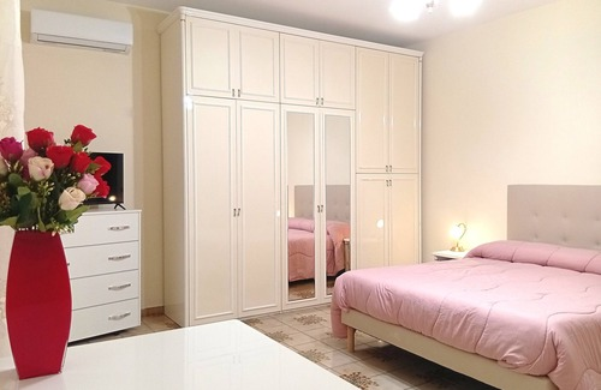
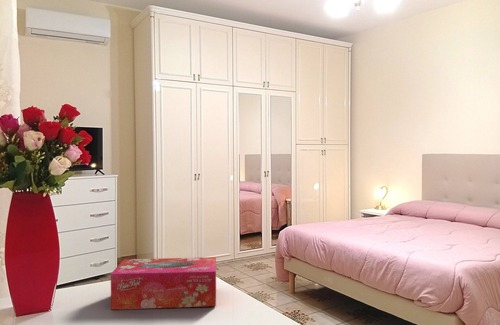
+ tissue box [110,256,217,311]
